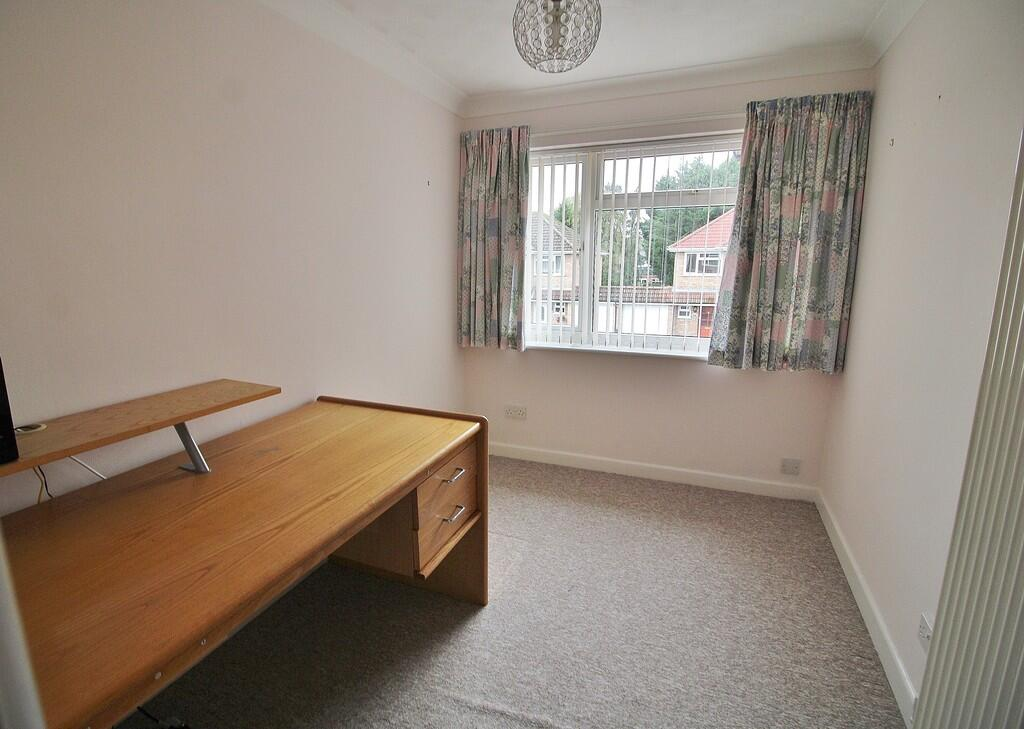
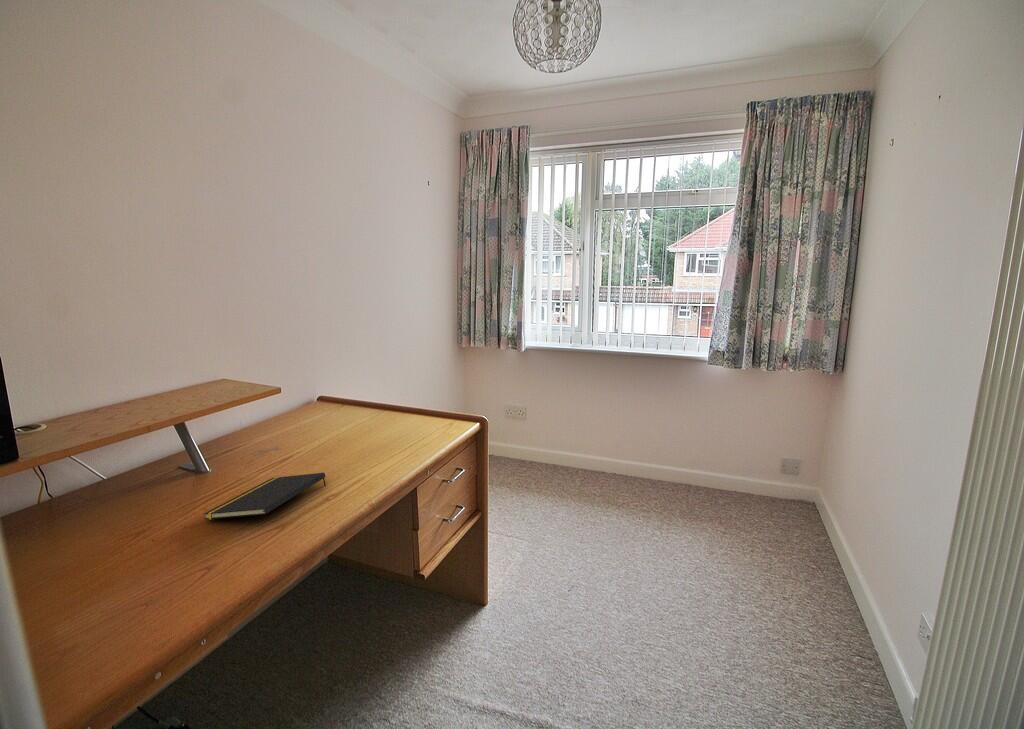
+ notepad [203,472,327,520]
